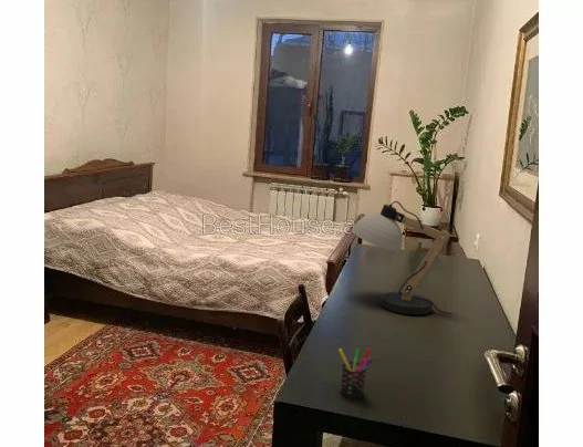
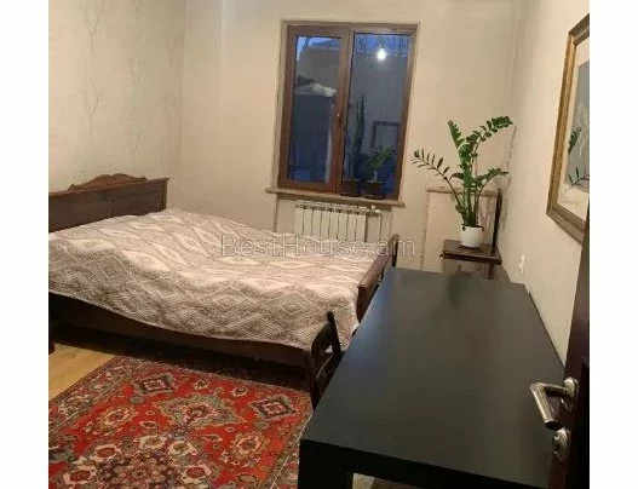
- desk lamp [351,200,454,315]
- pen holder [337,347,374,401]
